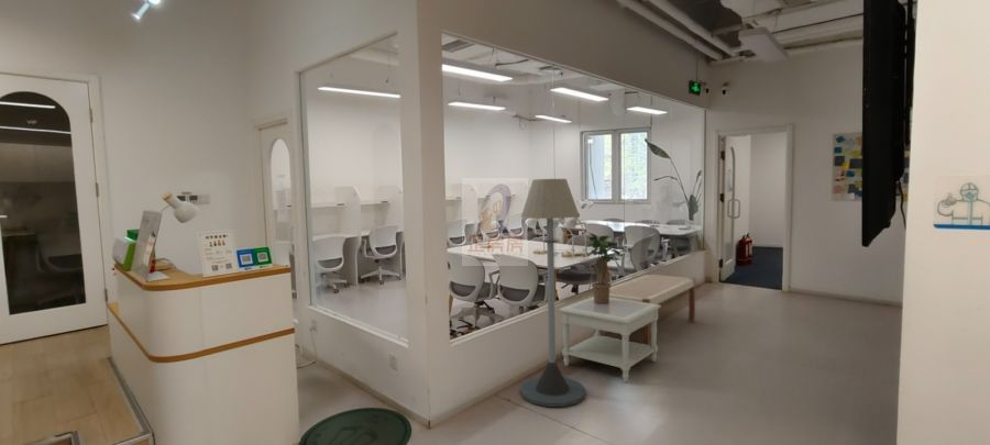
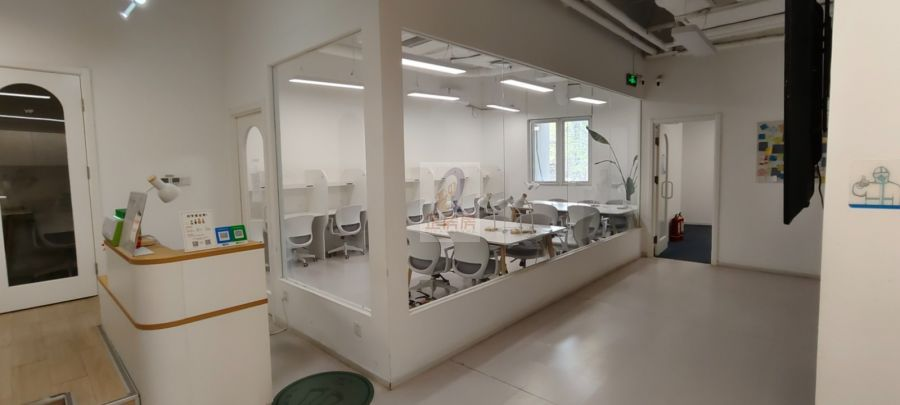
- floor lamp [519,178,586,408]
- side table [557,296,662,382]
- potted plant [583,232,623,304]
- bench [593,272,696,346]
